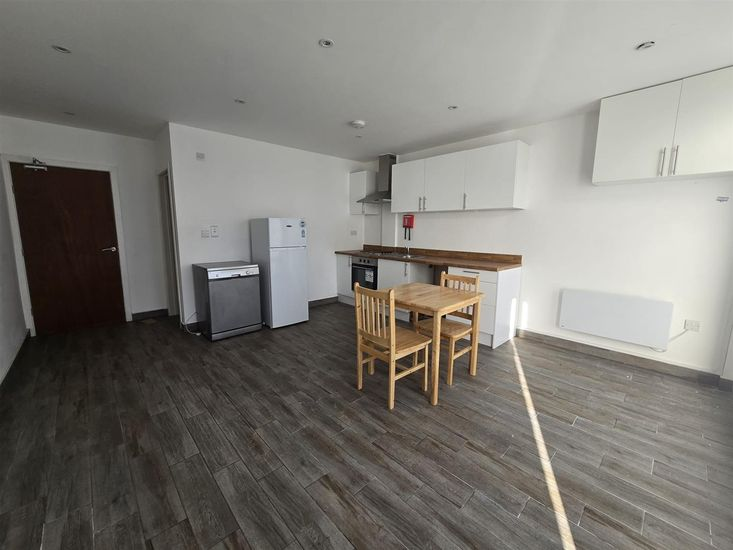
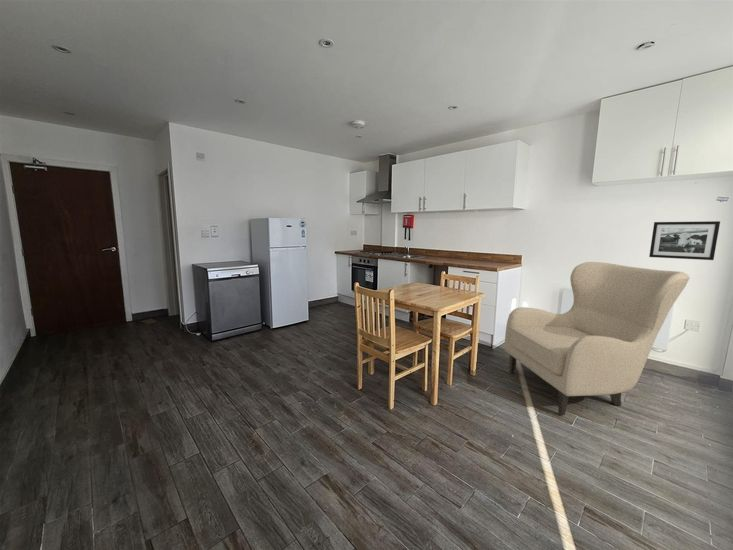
+ chair [504,261,691,416]
+ picture frame [648,220,721,261]
